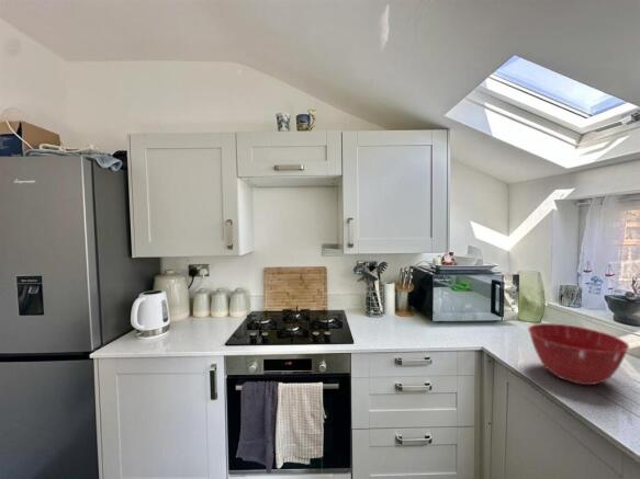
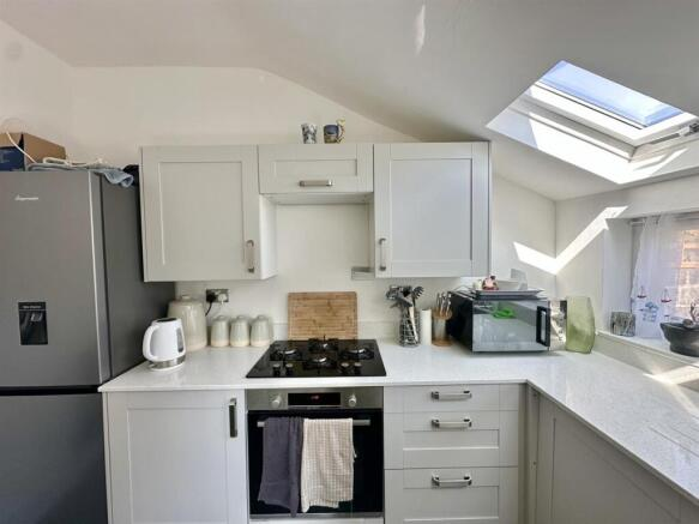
- mixing bowl [527,322,630,386]
